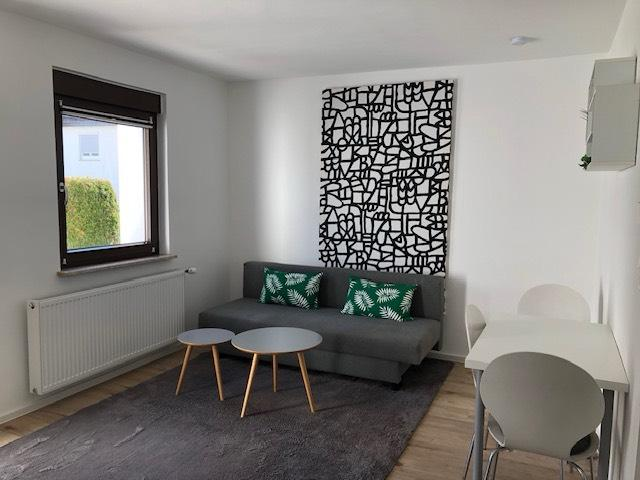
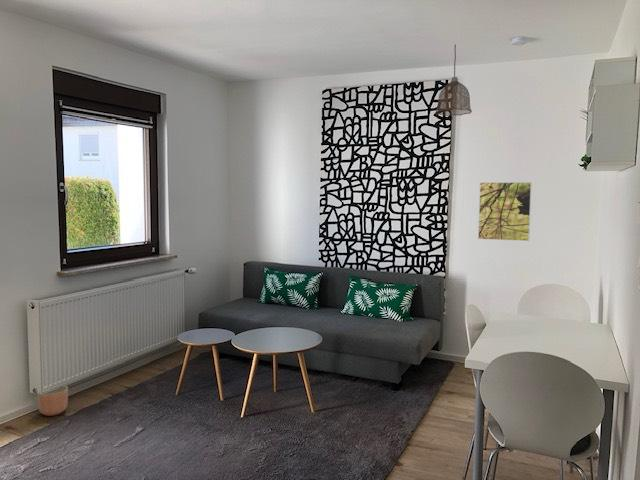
+ planter [37,384,69,417]
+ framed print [477,181,533,242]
+ pendant lamp [434,44,473,117]
